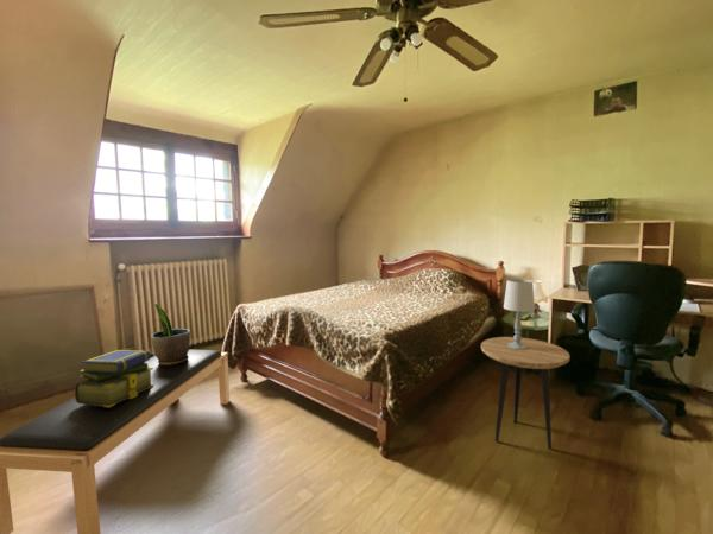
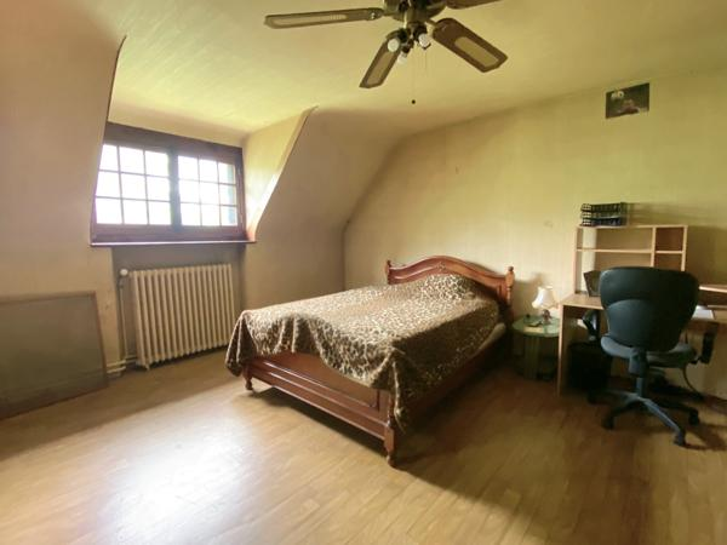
- table lamp [503,278,536,349]
- stack of books [74,349,153,407]
- bench [0,349,231,534]
- side table [480,336,572,451]
- potted plant [150,303,191,365]
